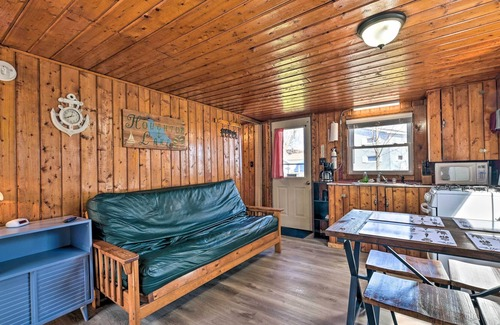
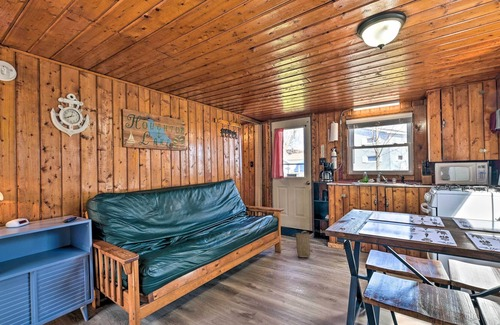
+ basket [292,230,311,258]
